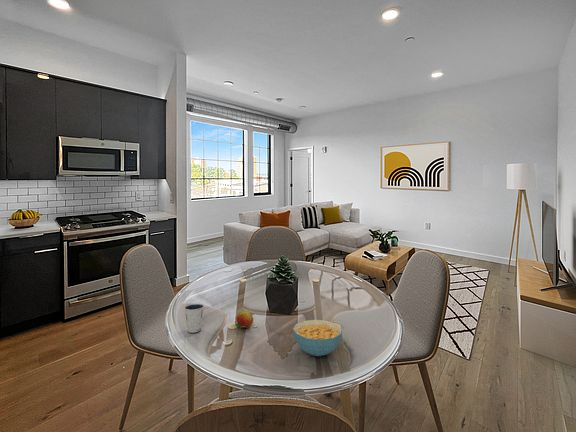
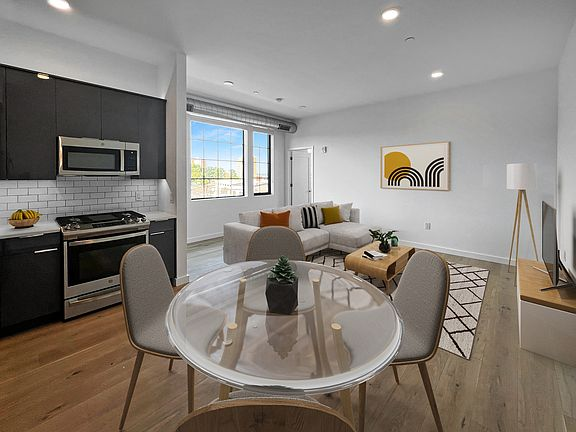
- dixie cup [183,303,205,334]
- fruit [234,310,254,329]
- cereal bowl [292,319,343,357]
